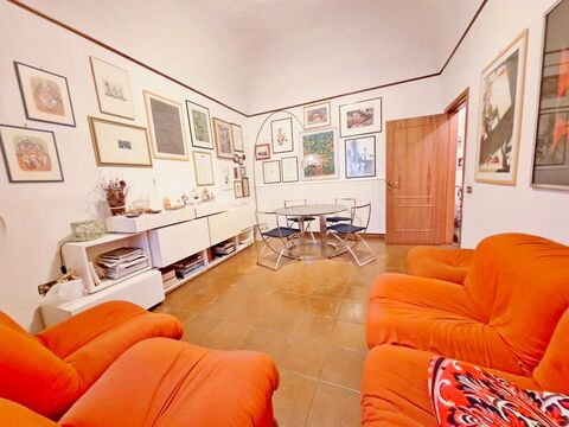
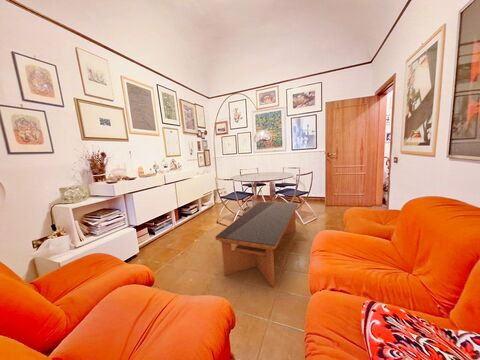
+ coffee table [214,201,299,288]
